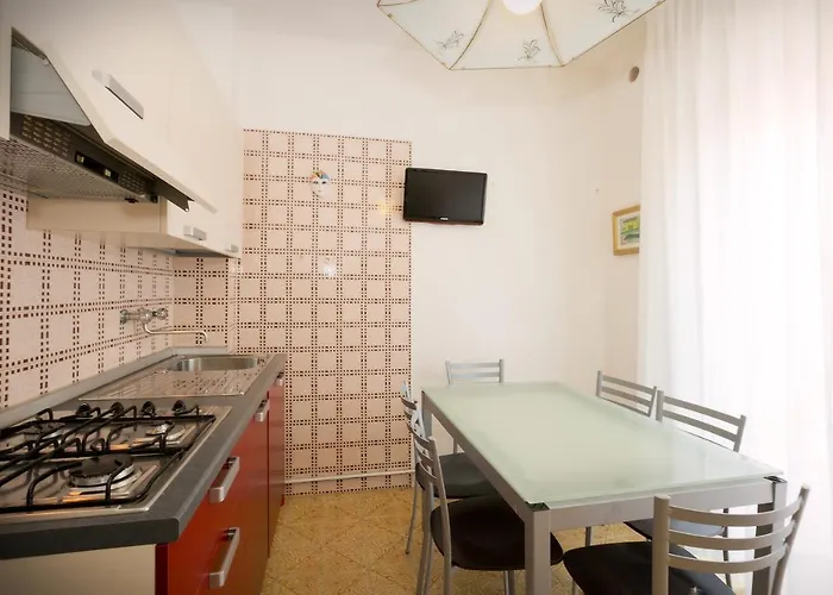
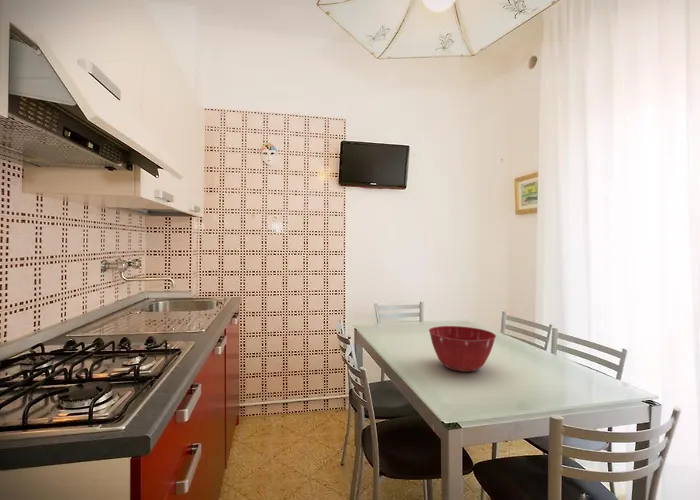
+ mixing bowl [428,325,497,373]
